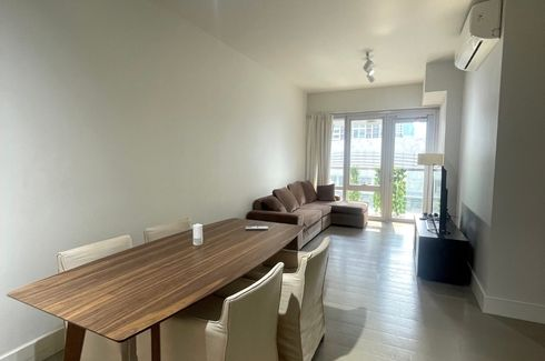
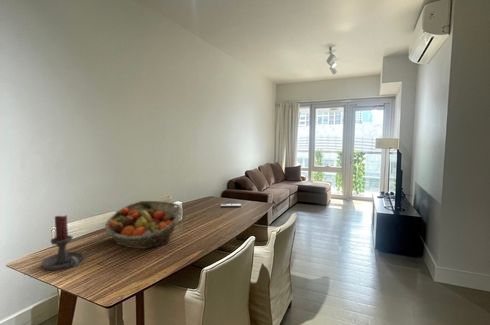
+ candle holder [40,215,84,271]
+ fruit basket [104,200,184,250]
